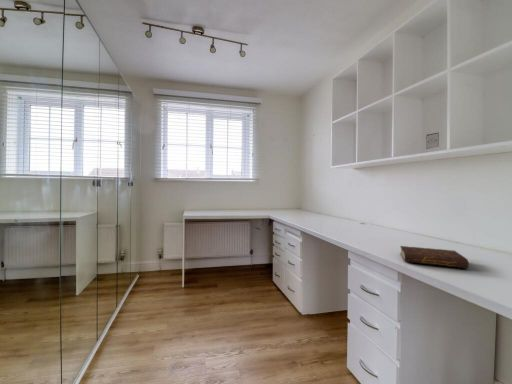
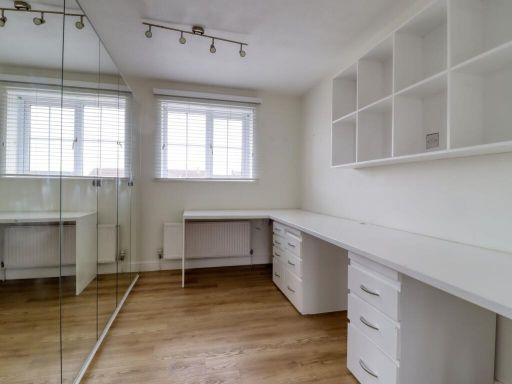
- book [399,245,470,270]
